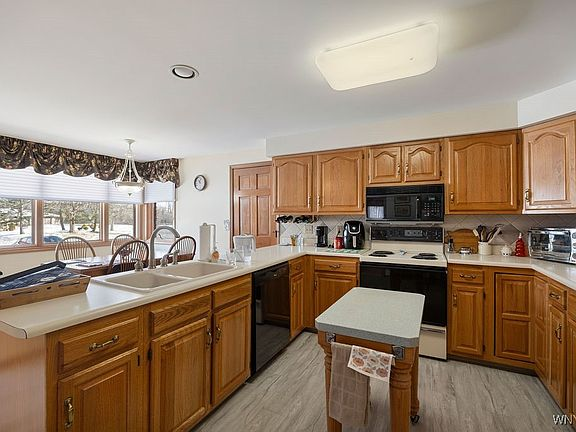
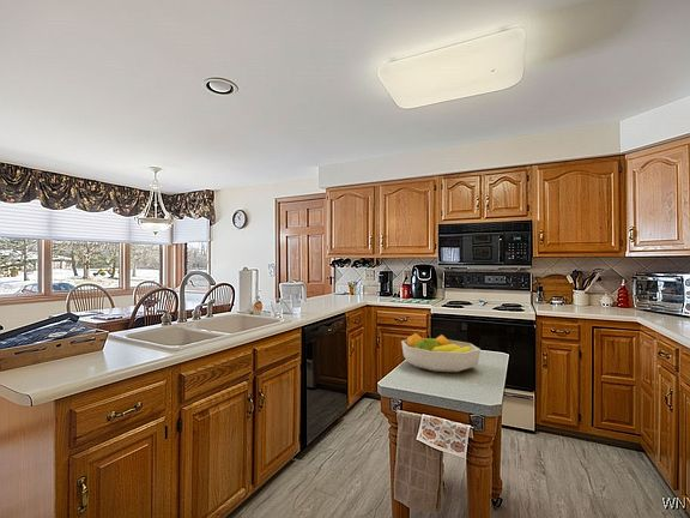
+ fruit bowl [400,332,482,373]
